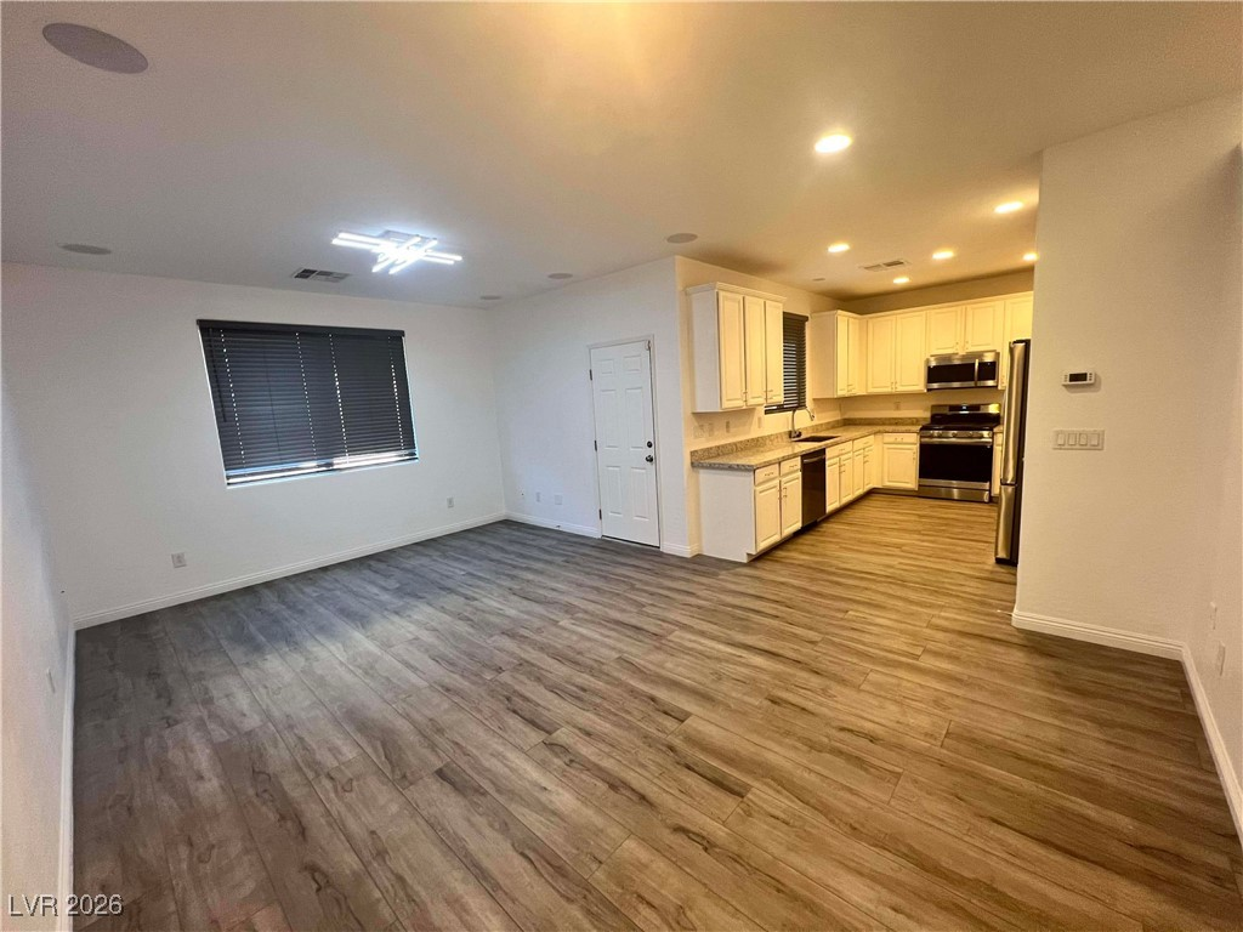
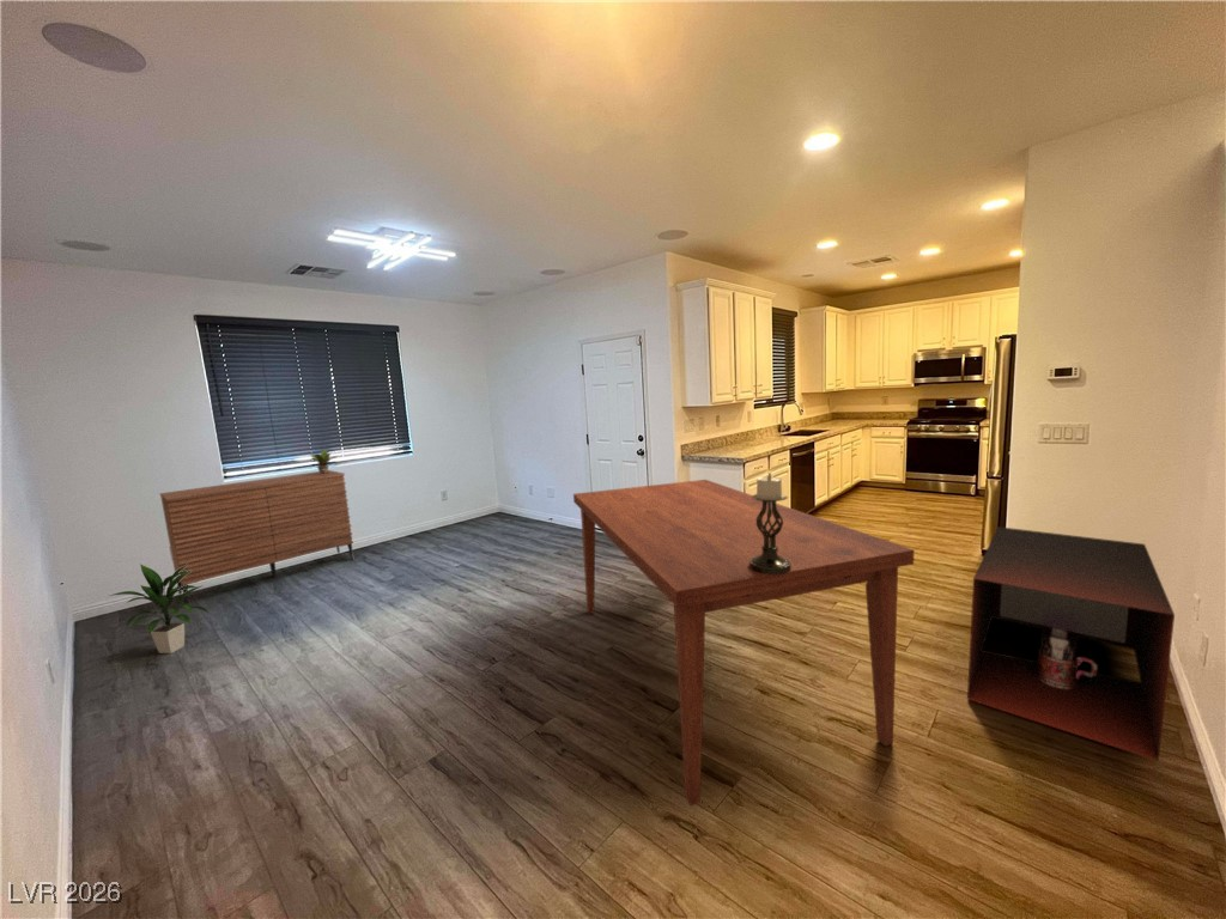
+ indoor plant [109,562,211,655]
+ candle holder [749,474,791,574]
+ potted plant [304,449,339,474]
+ dining table [572,479,916,807]
+ sideboard [159,469,356,604]
+ storage cabinet [966,525,1176,762]
